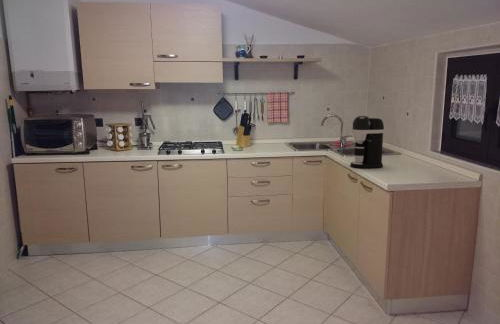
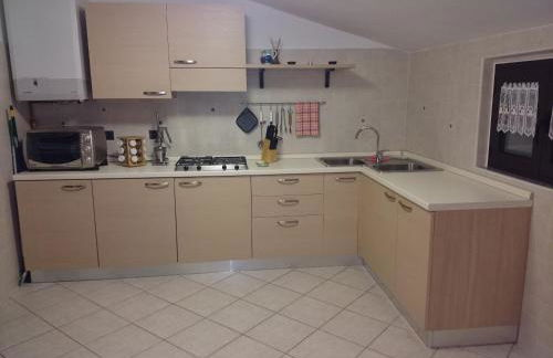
- coffee maker [349,115,385,169]
